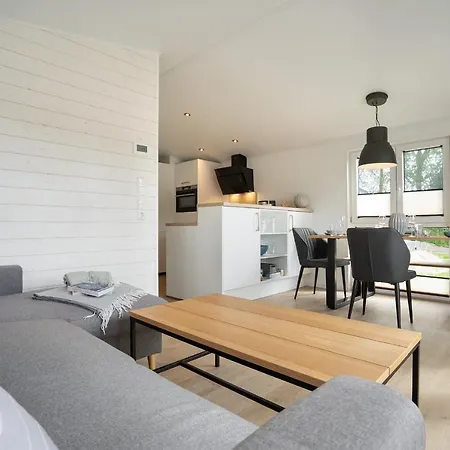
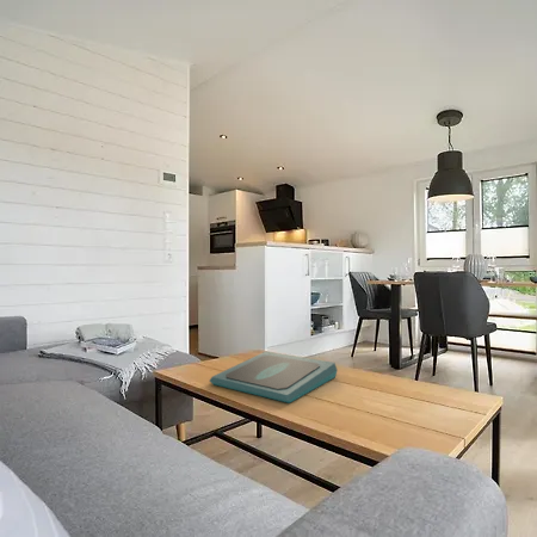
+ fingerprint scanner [209,351,339,405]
